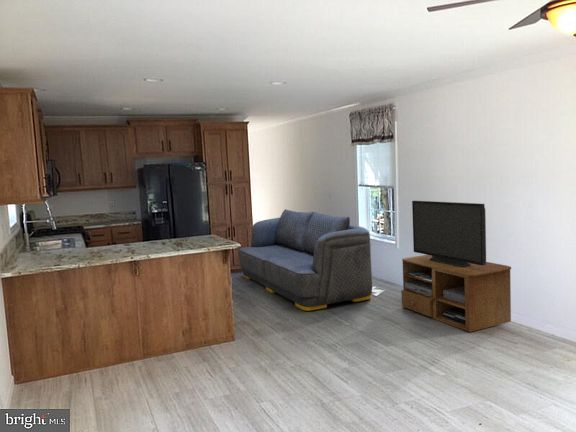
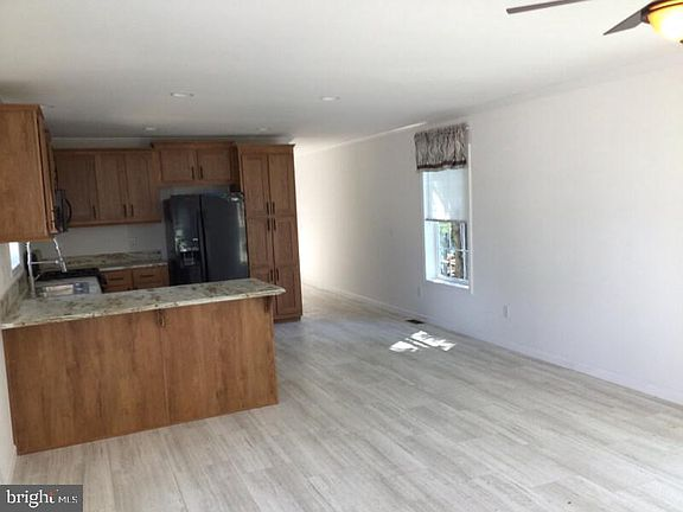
- sofa [238,208,373,312]
- tv stand [400,200,512,333]
